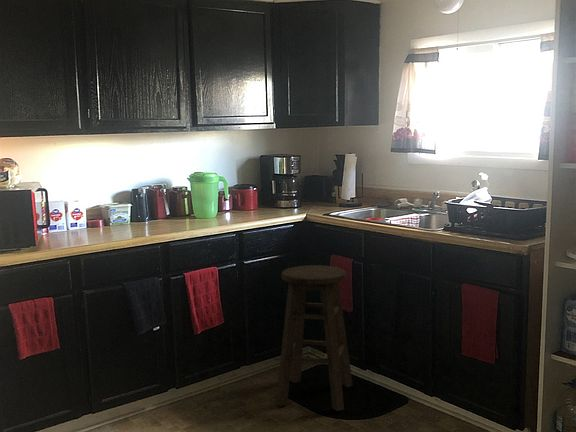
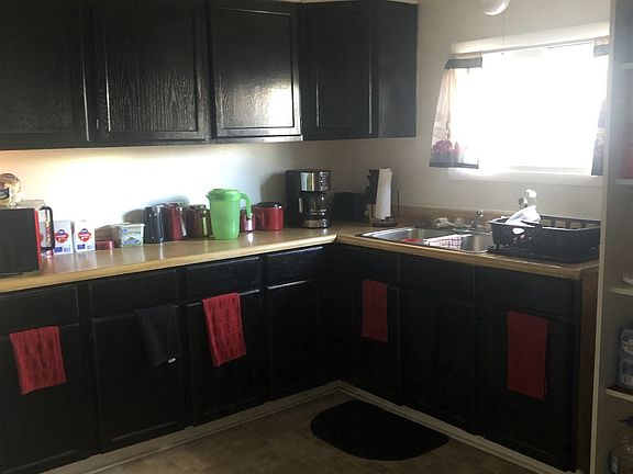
- bar stool [275,264,354,412]
